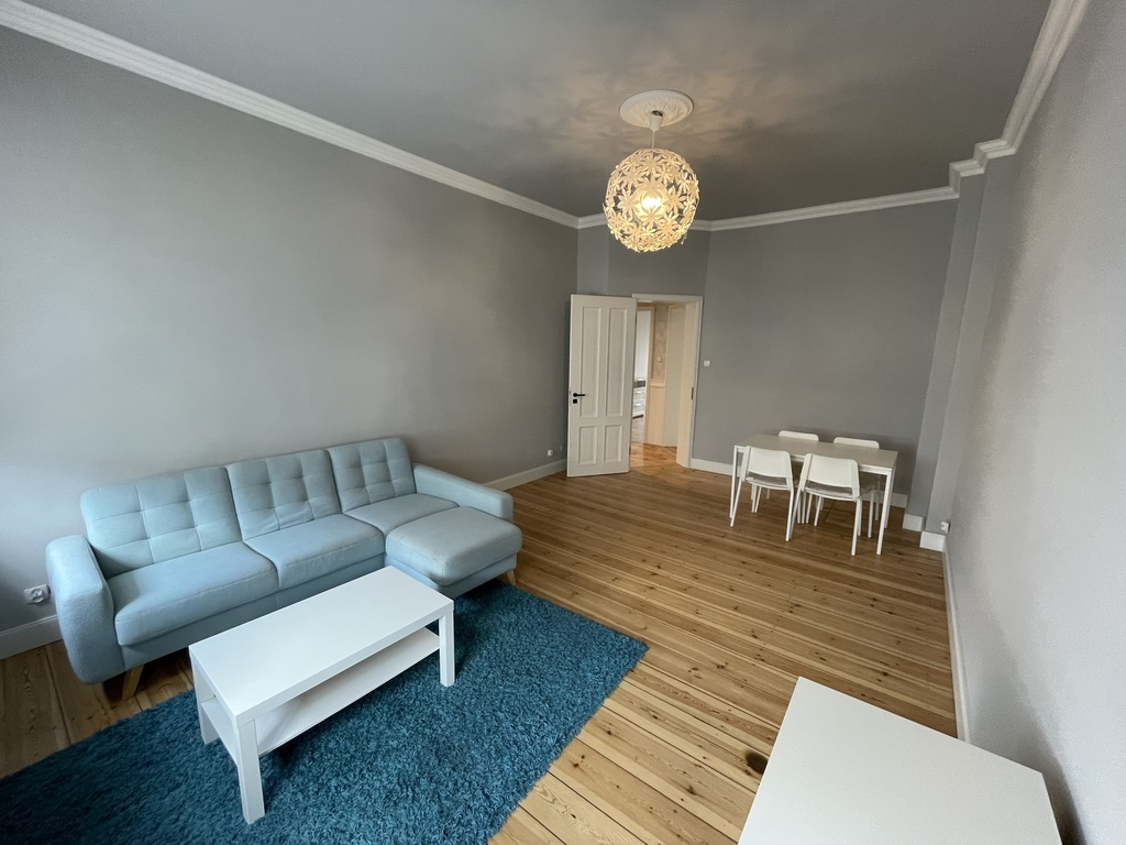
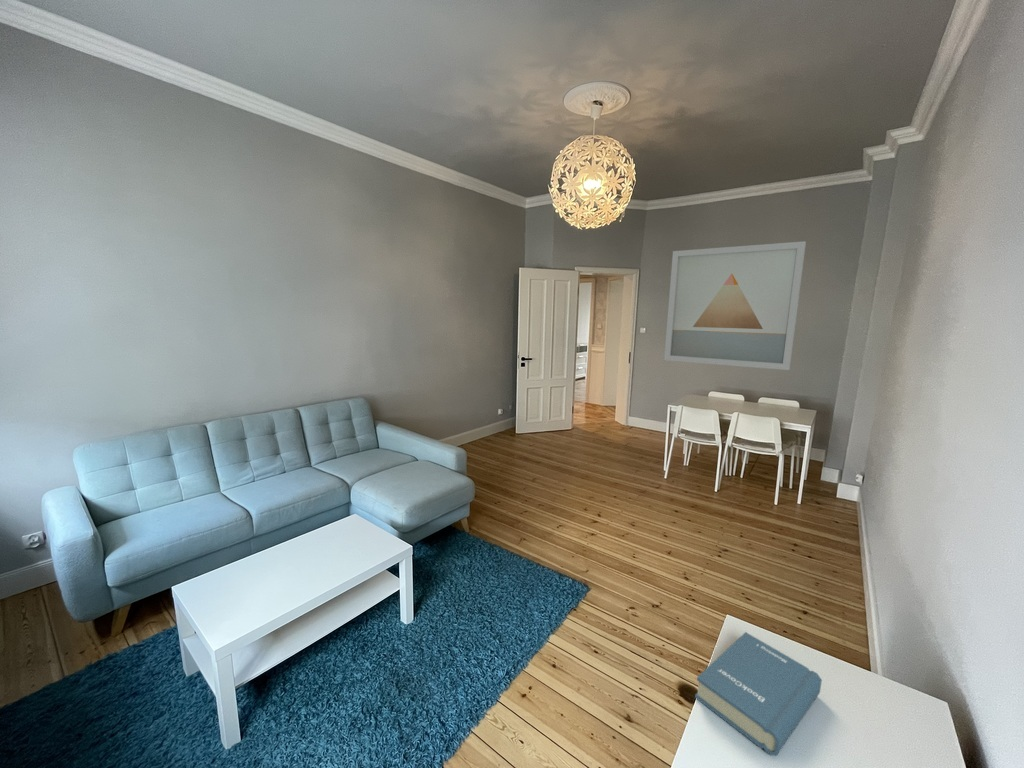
+ hardback book [694,631,823,757]
+ wall art [663,240,807,371]
